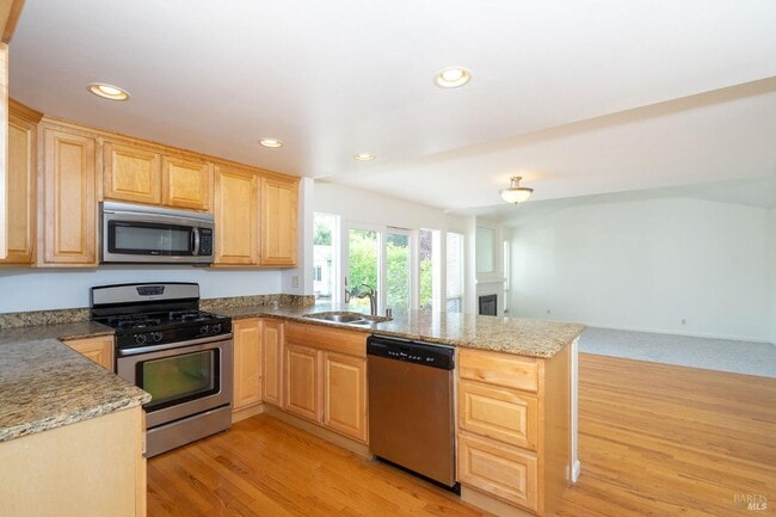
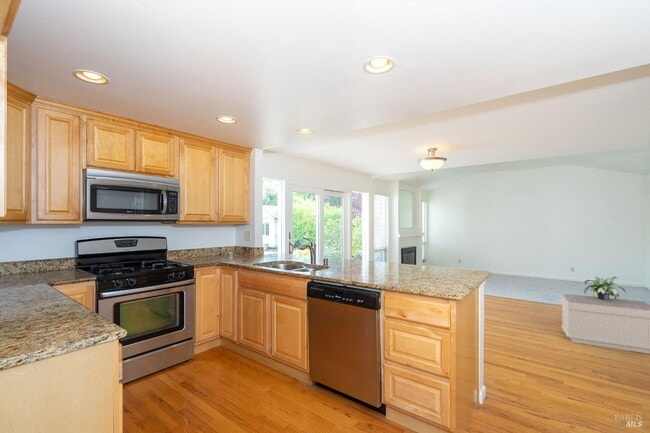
+ potted plant [583,276,626,300]
+ bench [560,293,650,354]
